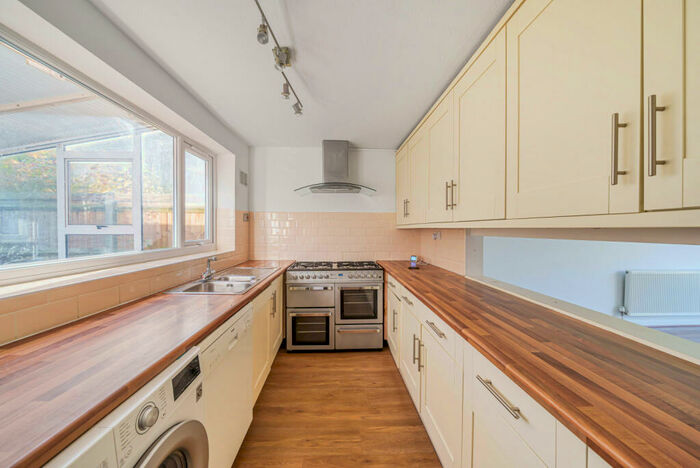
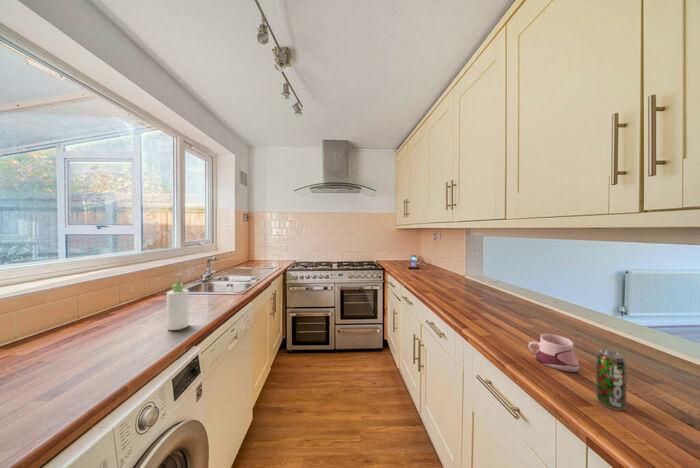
+ mug [527,333,580,373]
+ beverage can [595,349,628,411]
+ bottle [166,277,190,331]
